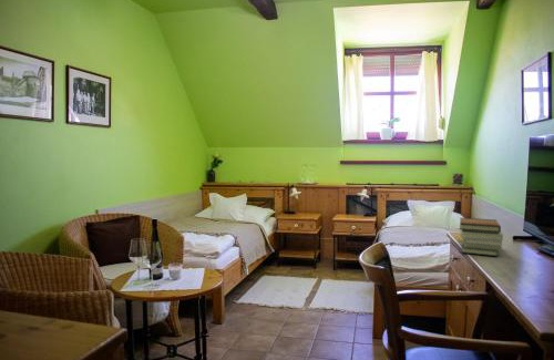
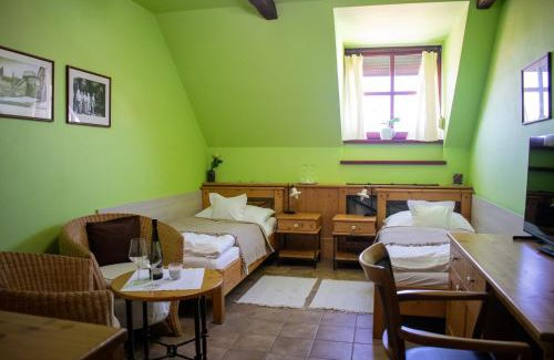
- book stack [459,217,504,257]
